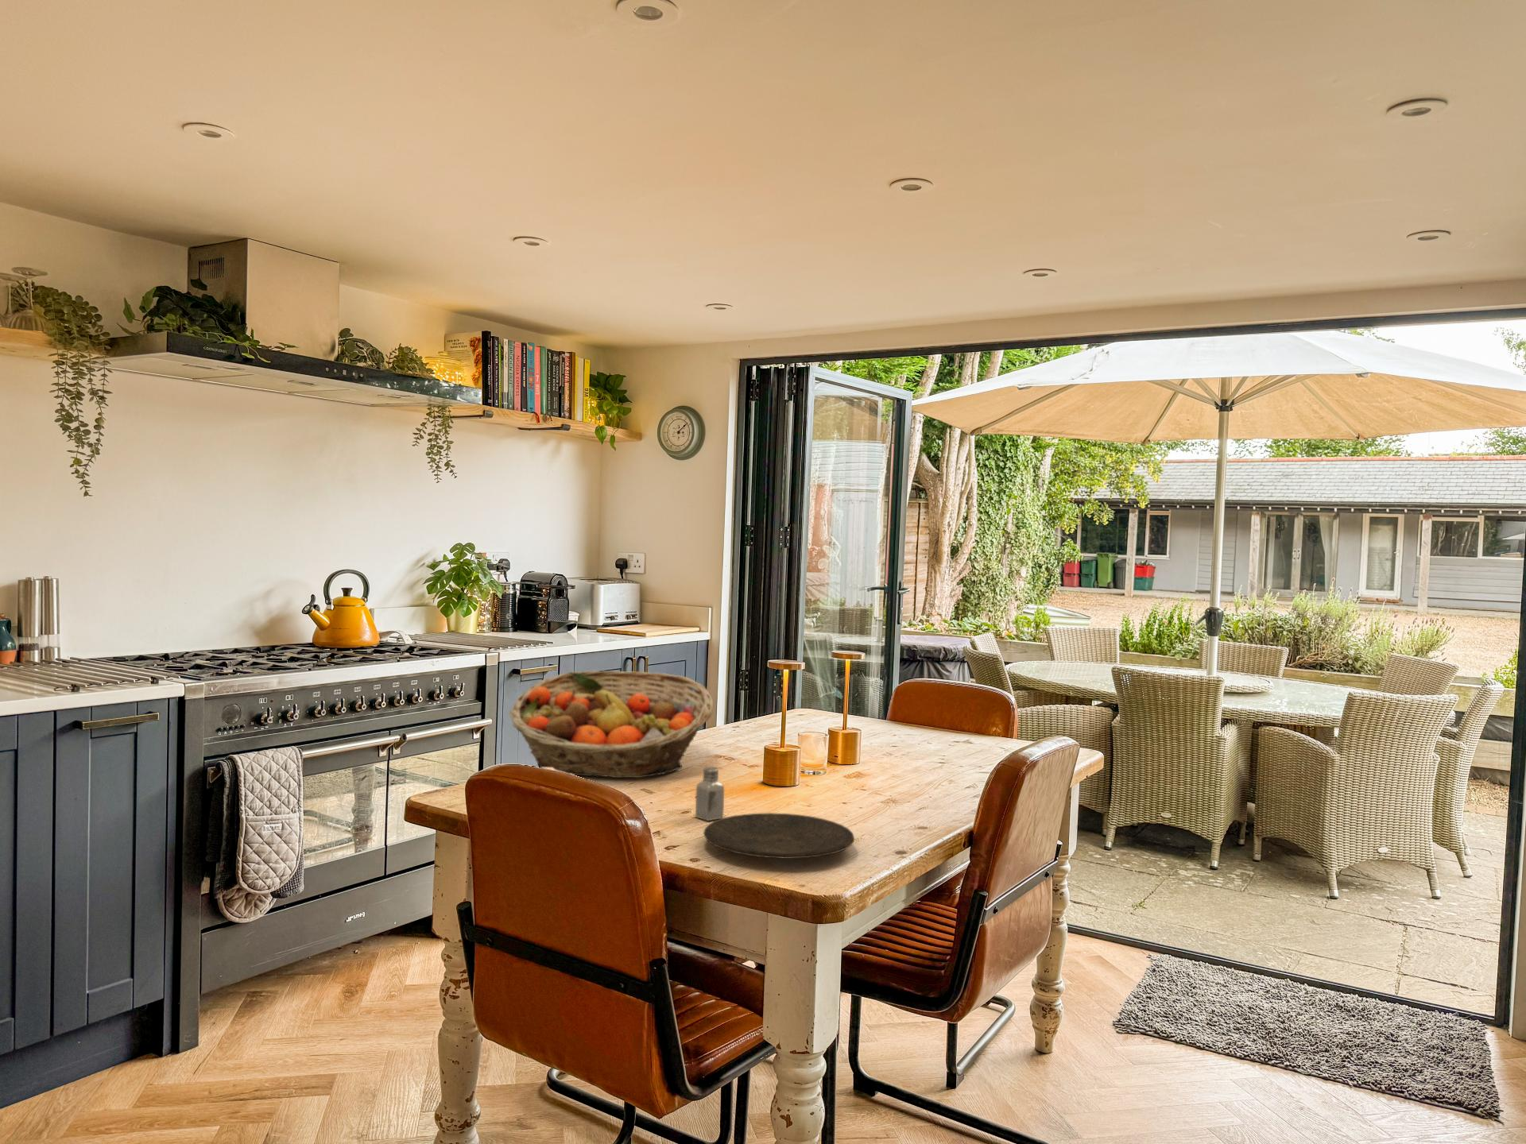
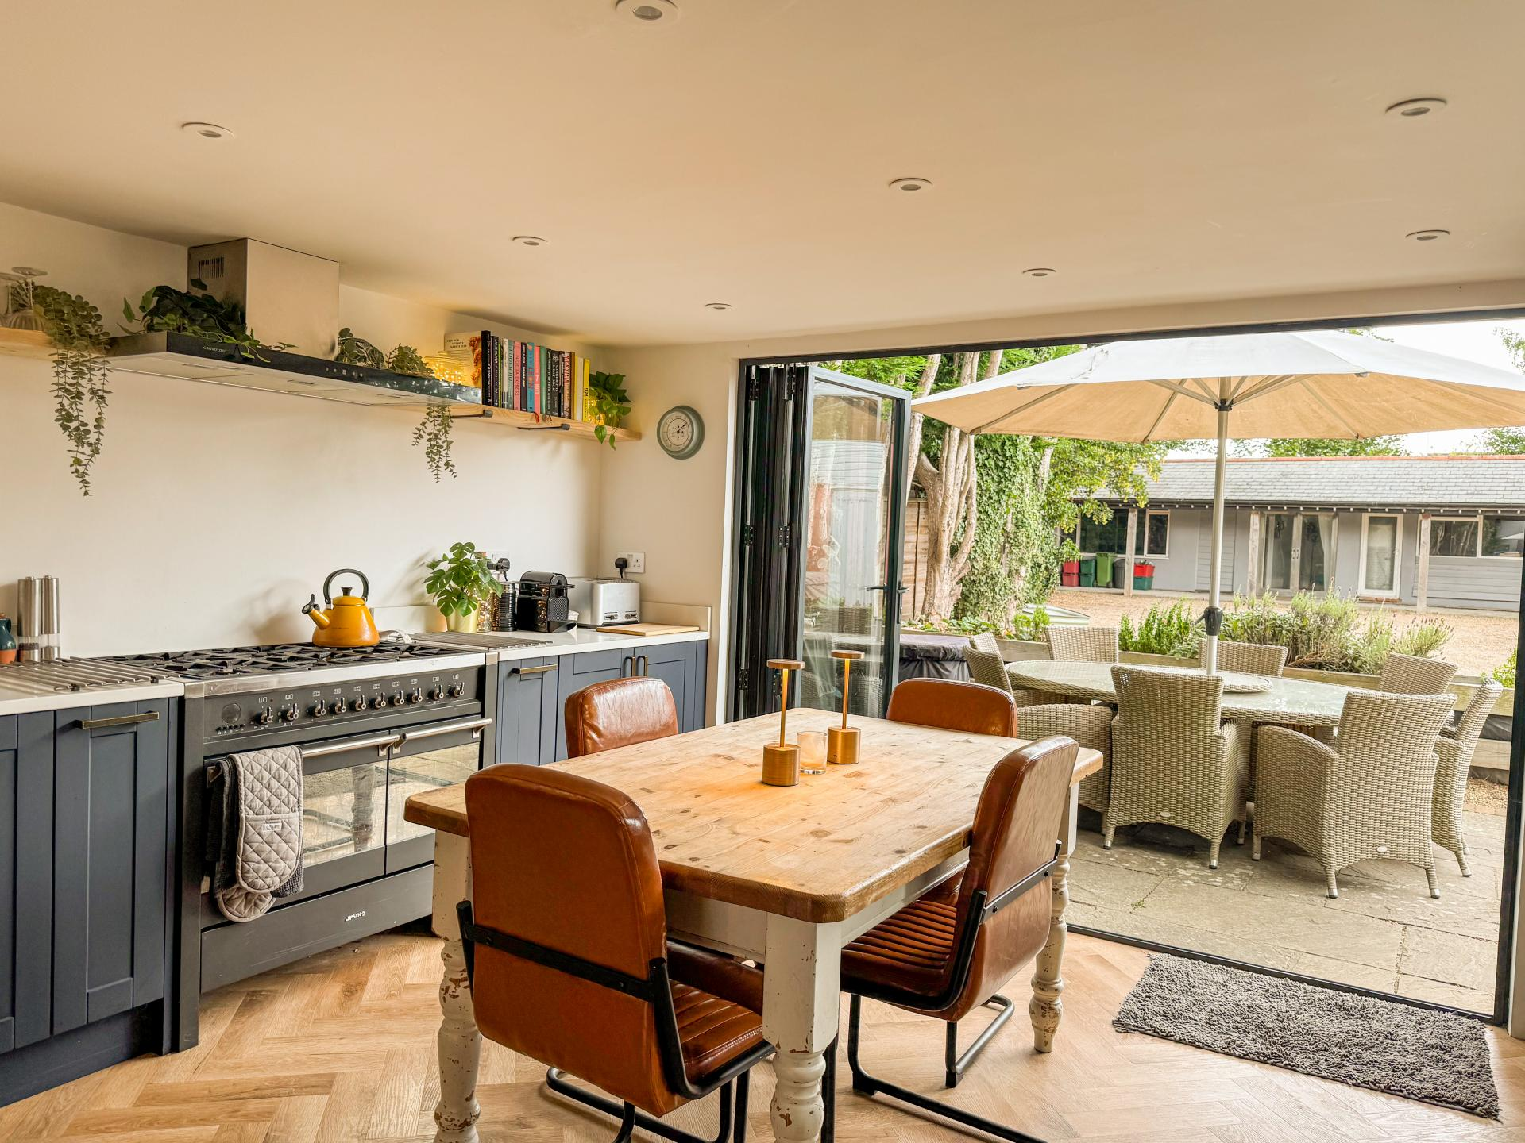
- plate [703,812,856,859]
- saltshaker [695,767,725,822]
- fruit basket [508,669,714,779]
